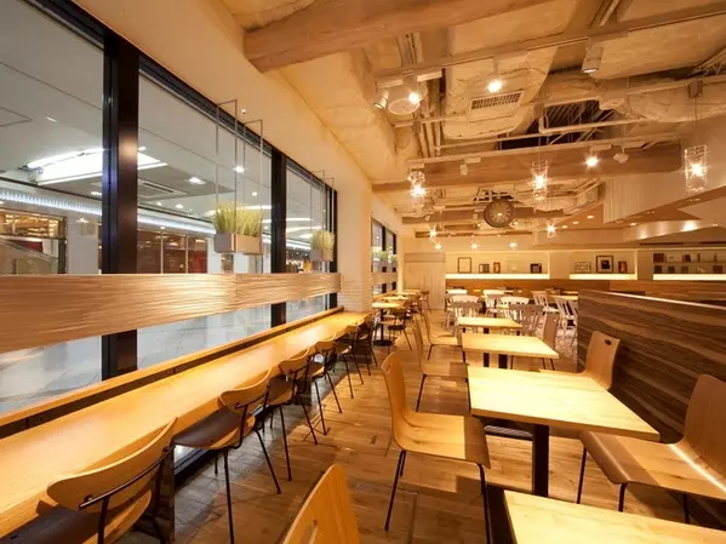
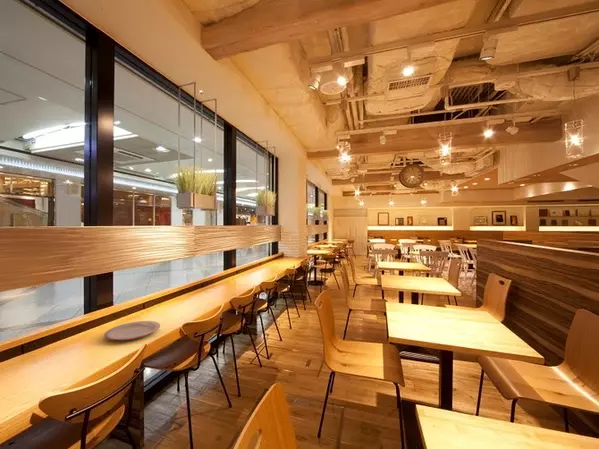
+ plate [103,320,161,341]
